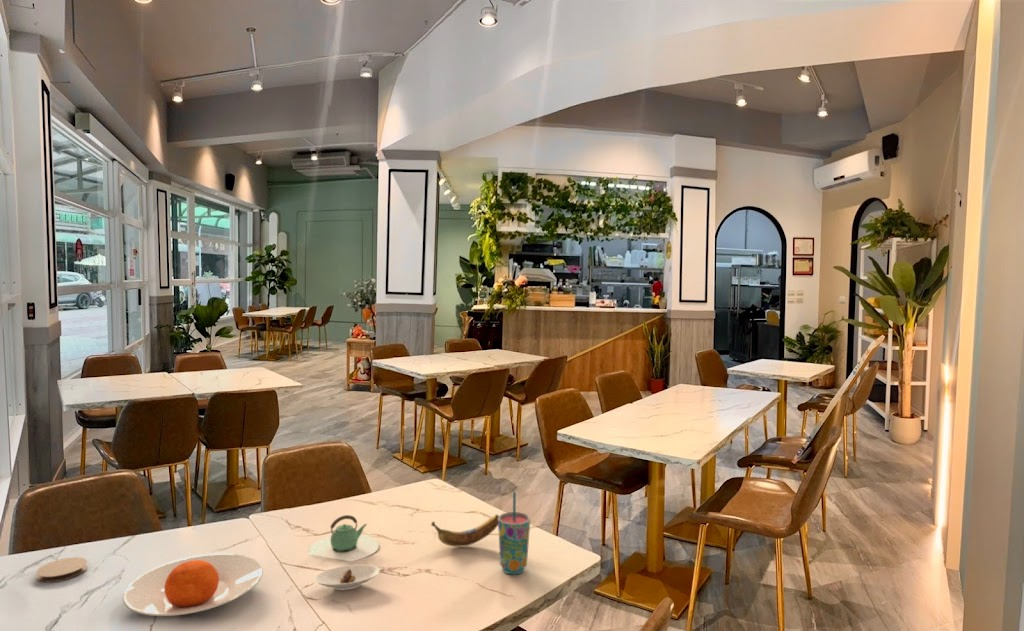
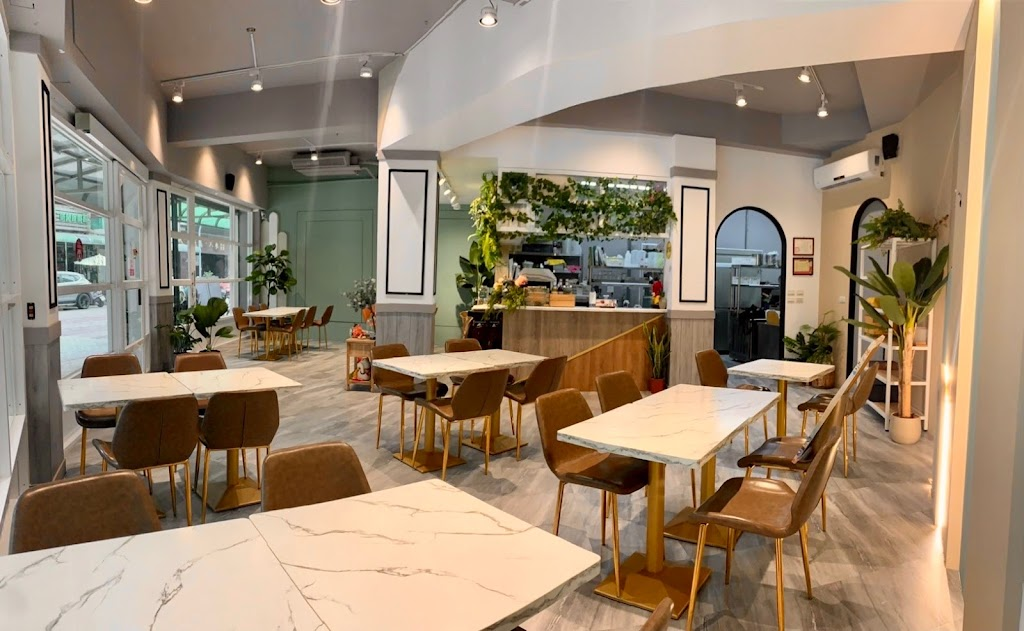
- coaster [35,556,88,583]
- banana [430,513,499,547]
- cup [497,491,531,575]
- teapot [308,514,380,562]
- saucer [313,564,381,591]
- plate [122,552,264,617]
